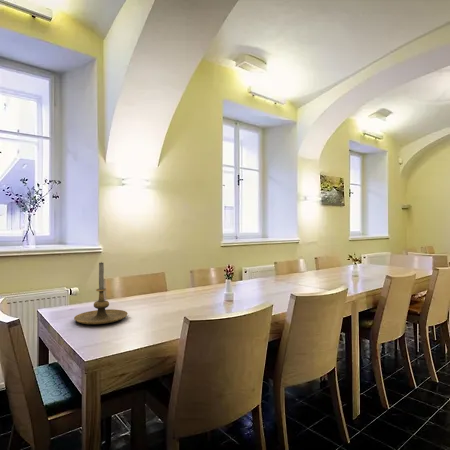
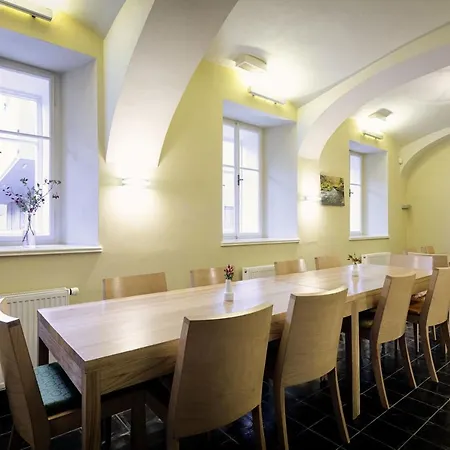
- candle holder [73,261,128,325]
